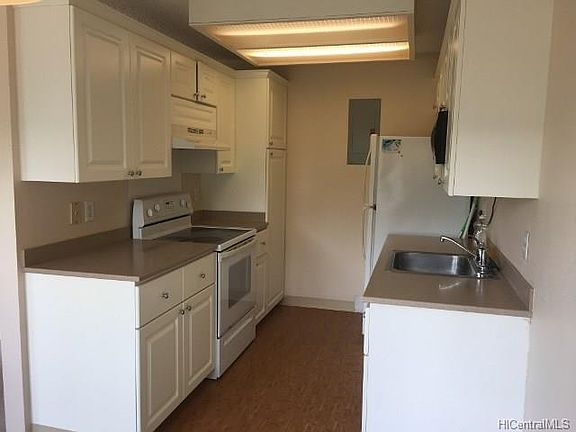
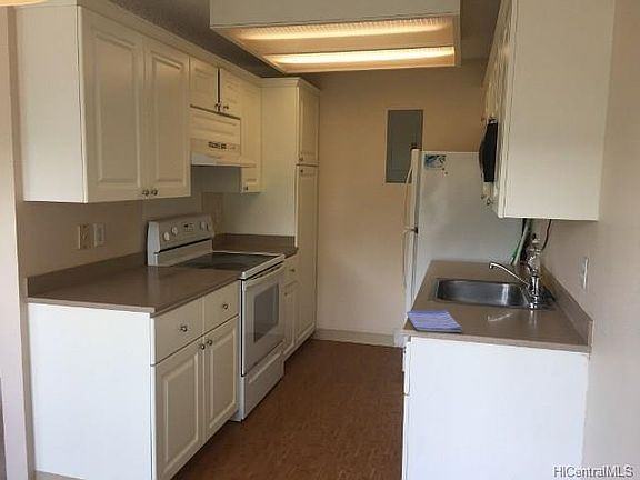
+ dish towel [406,309,462,333]
